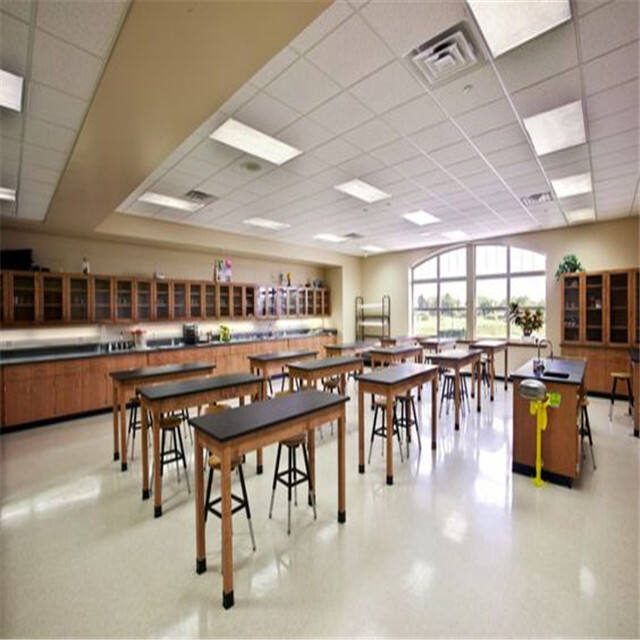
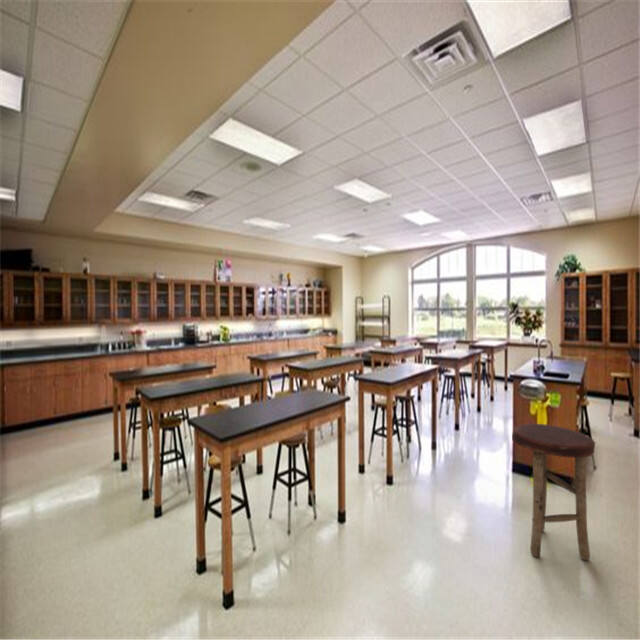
+ stool [511,423,596,561]
